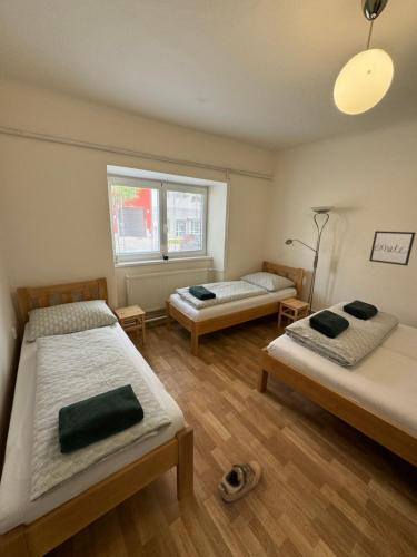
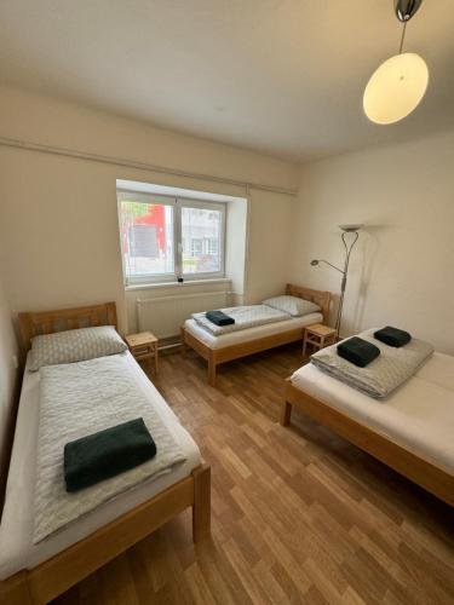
- wall art [368,229,416,266]
- shoe [218,460,264,504]
